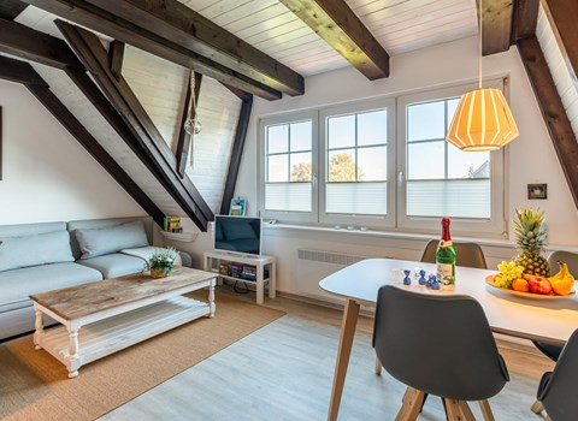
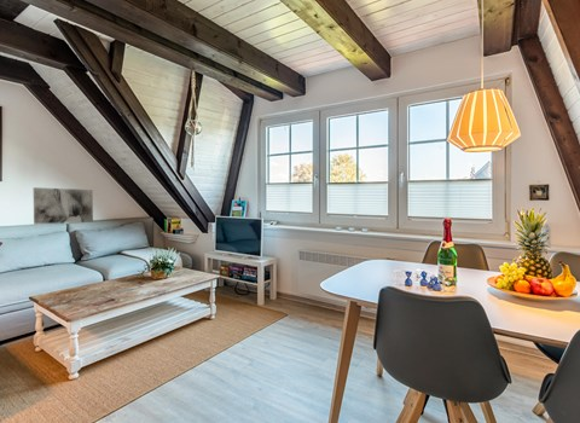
+ wall art [33,186,94,225]
